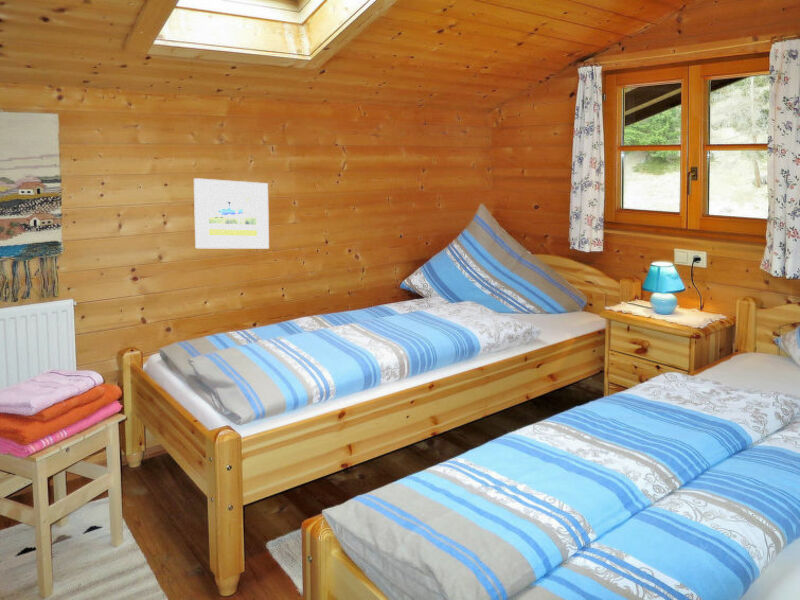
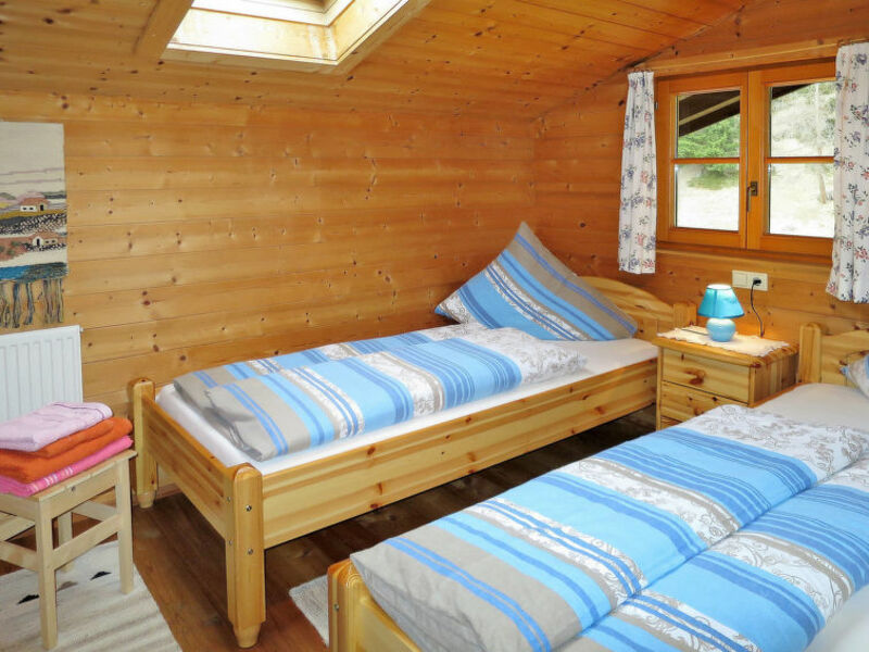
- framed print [193,177,270,250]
